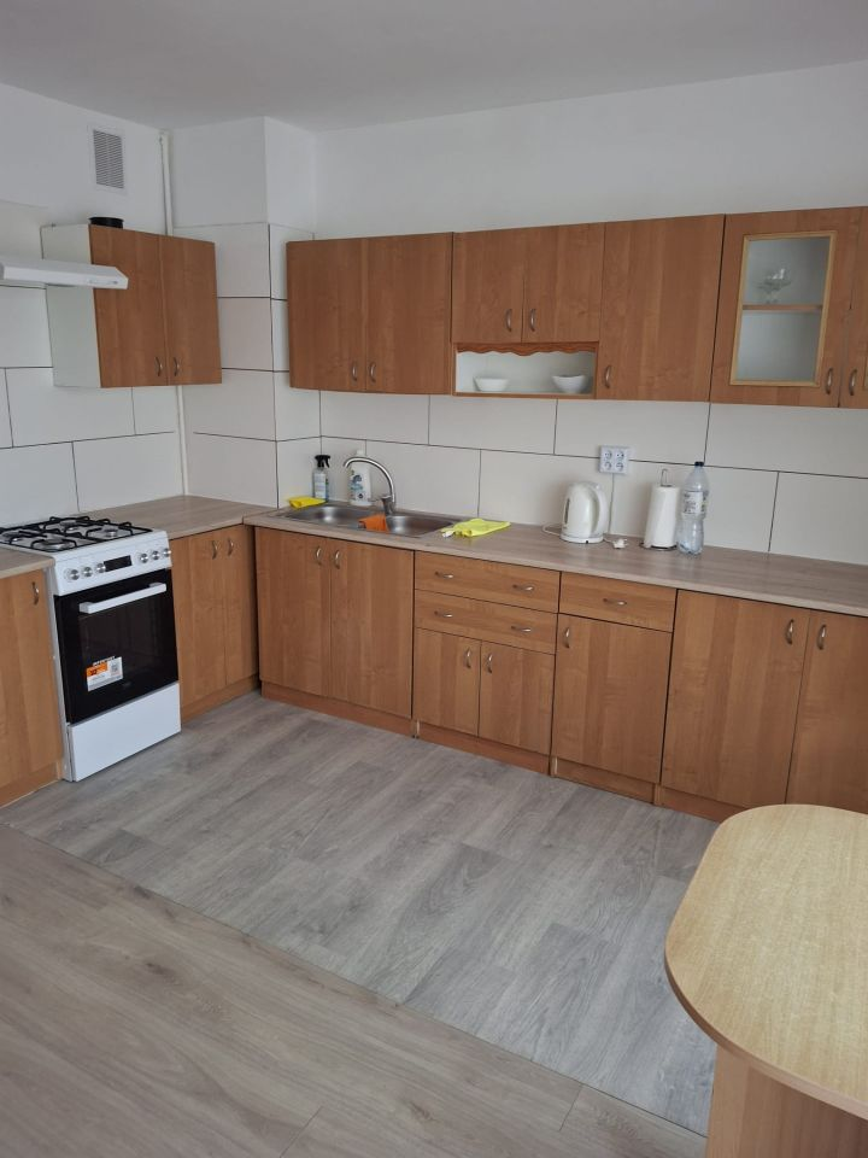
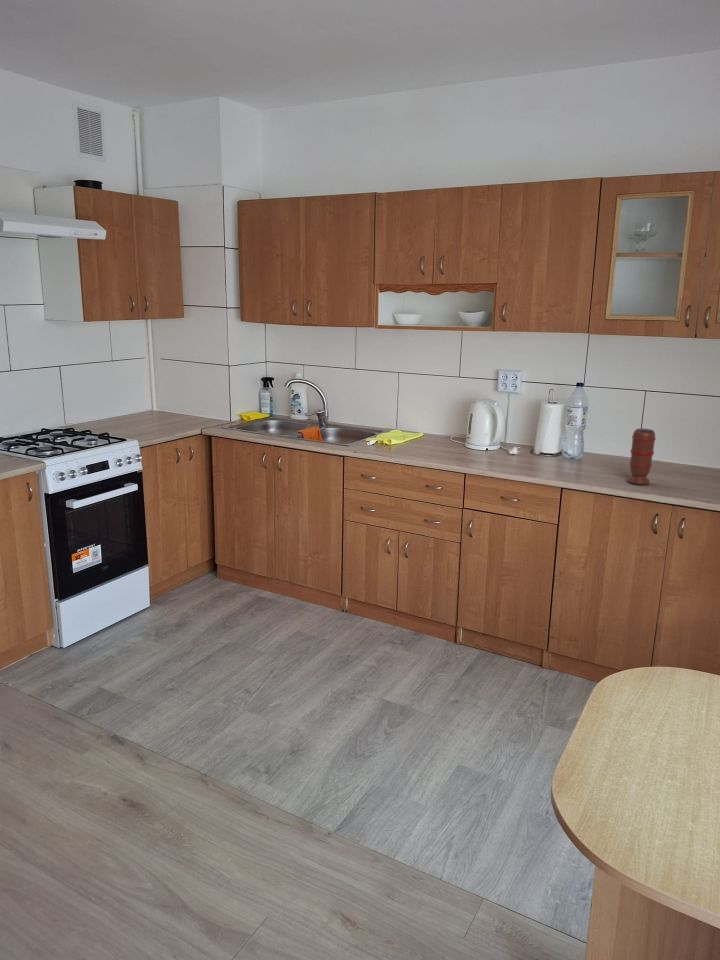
+ spice grinder [627,428,657,486]
